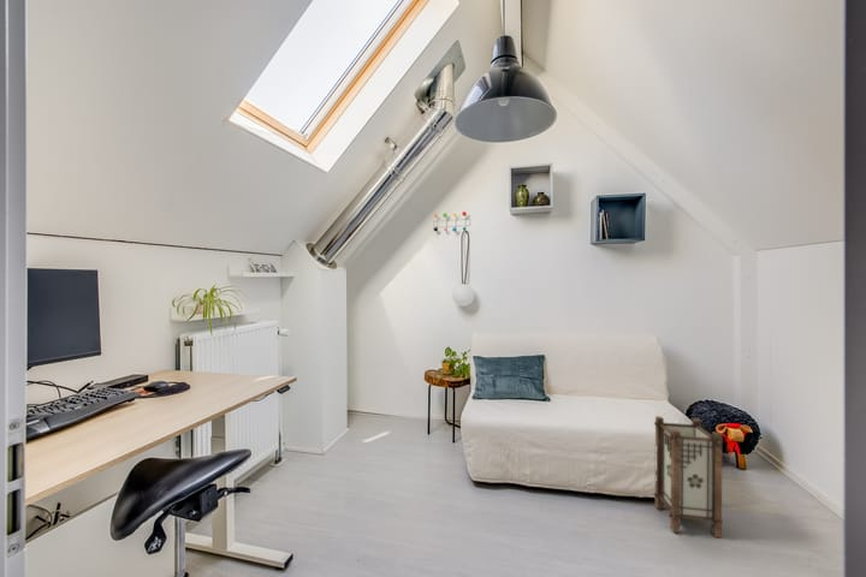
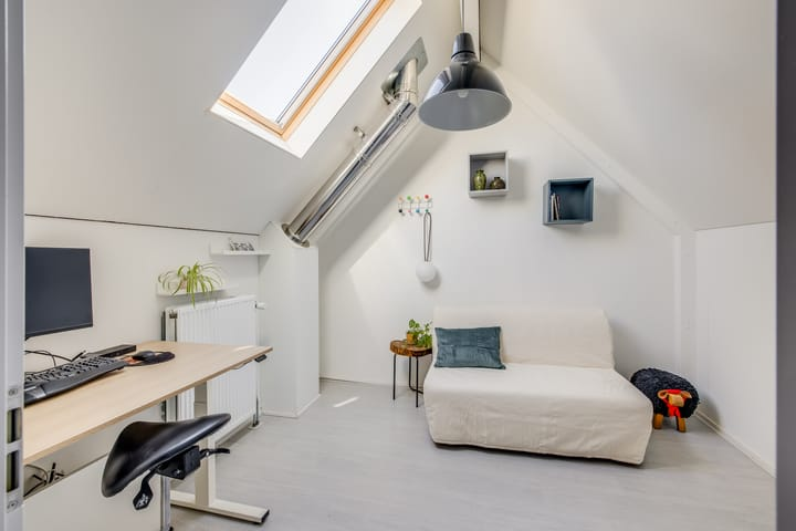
- lantern [653,415,724,539]
